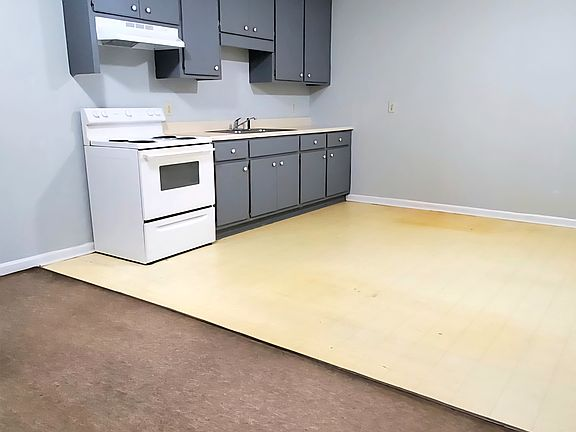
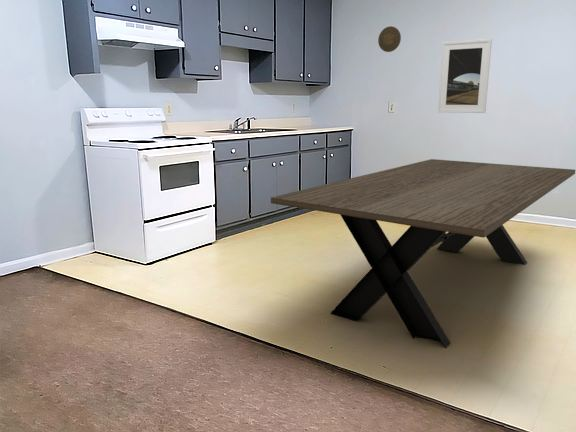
+ decorative plate [377,25,402,53]
+ dining table [270,158,576,349]
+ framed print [437,38,493,114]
